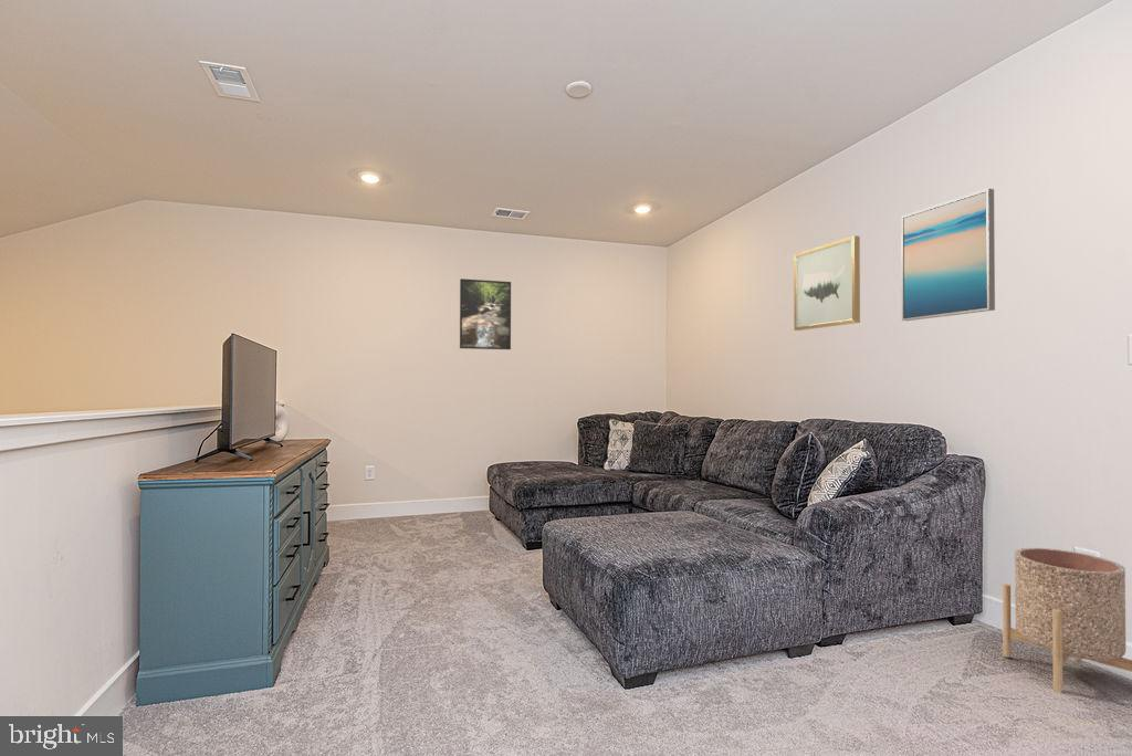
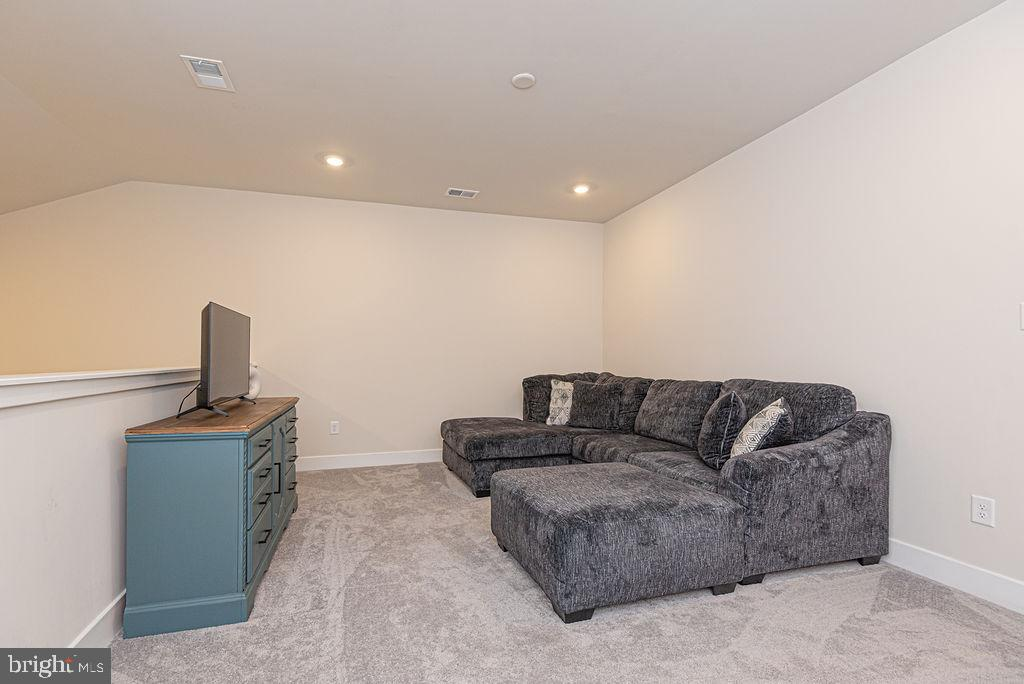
- wall art [793,234,861,332]
- wall art [900,188,996,322]
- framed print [459,277,512,350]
- planter [1002,547,1132,694]
